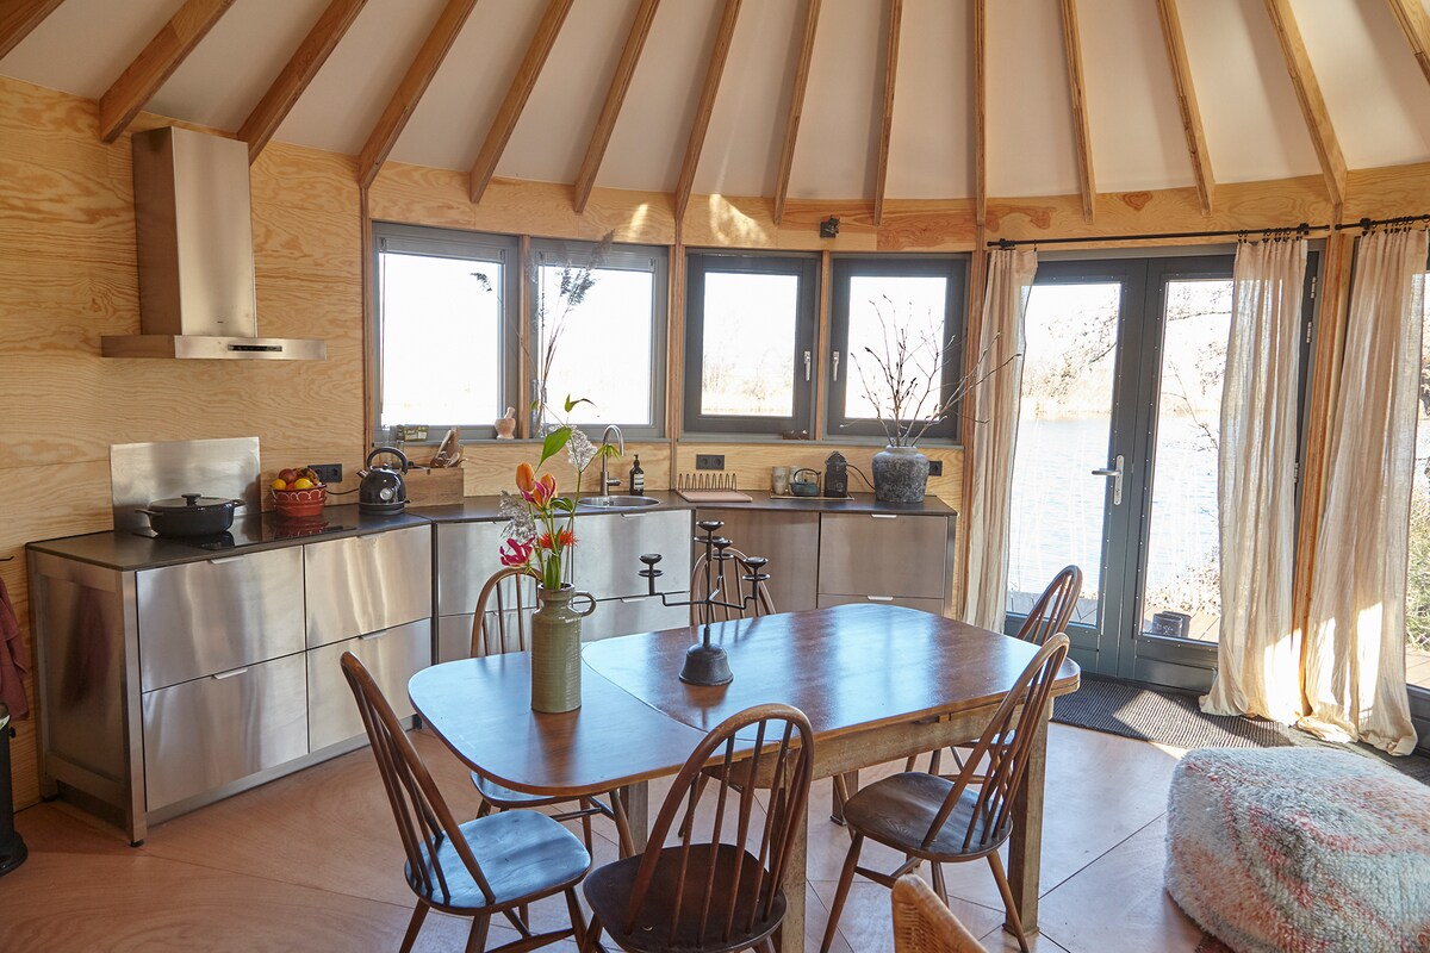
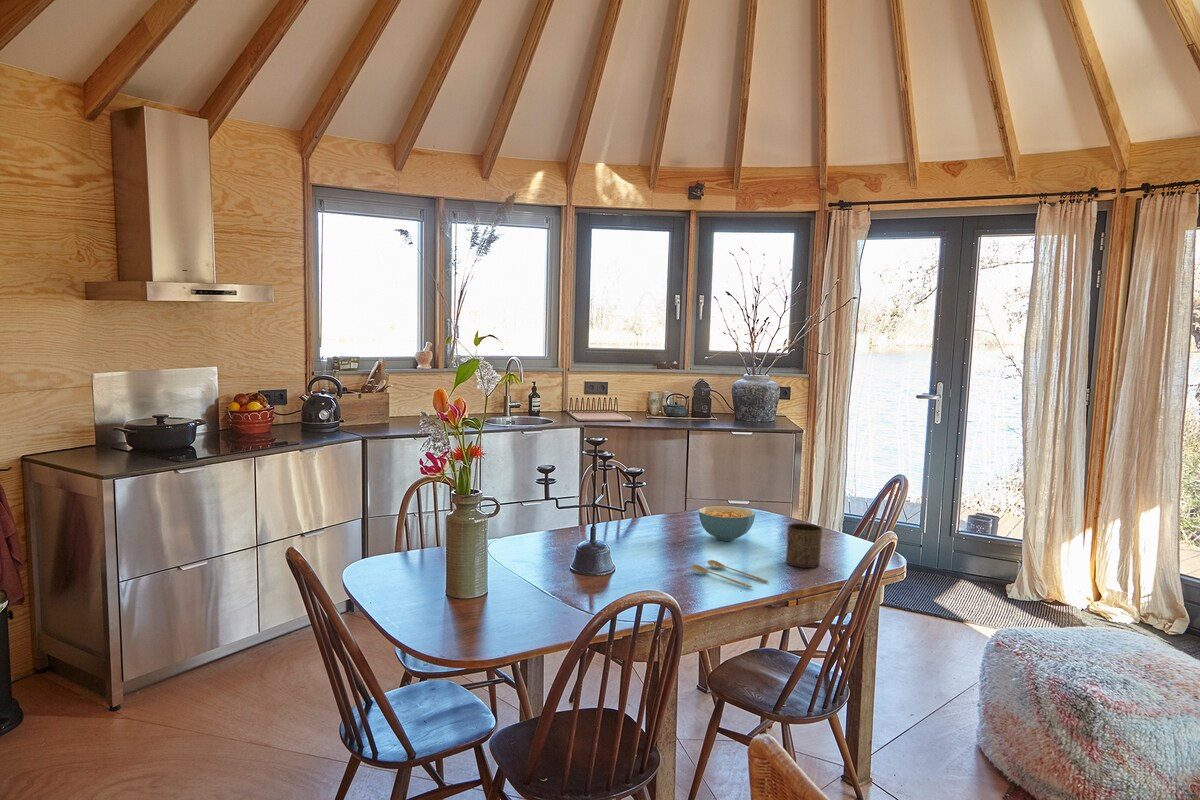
+ cereal bowl [697,505,756,542]
+ cup [785,522,824,569]
+ spoon [690,559,769,588]
